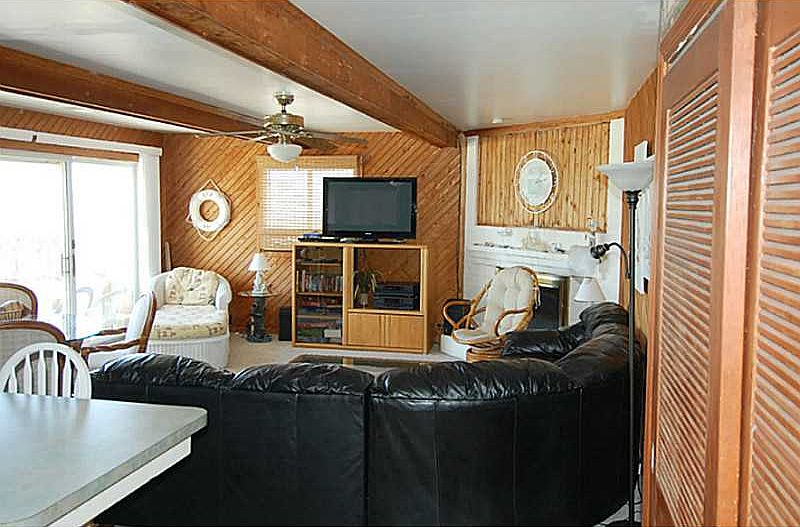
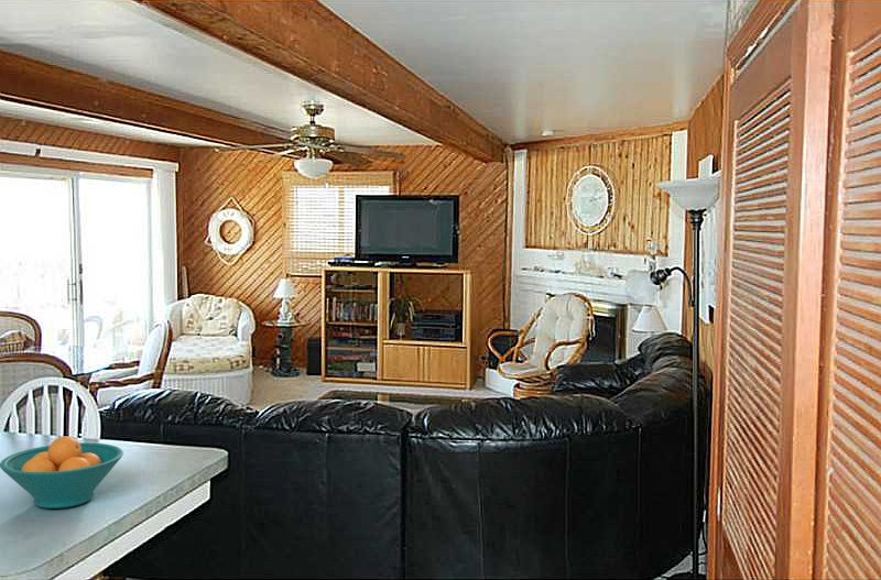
+ fruit bowl [0,435,124,510]
